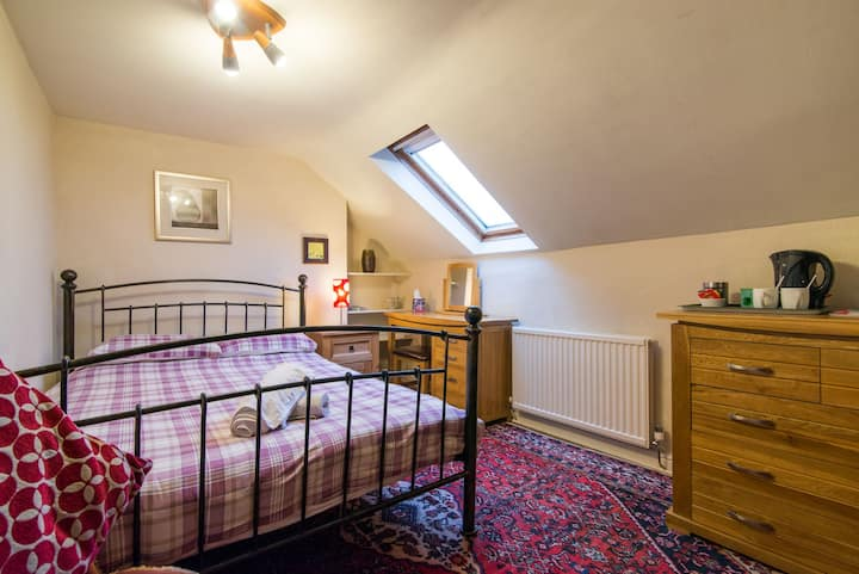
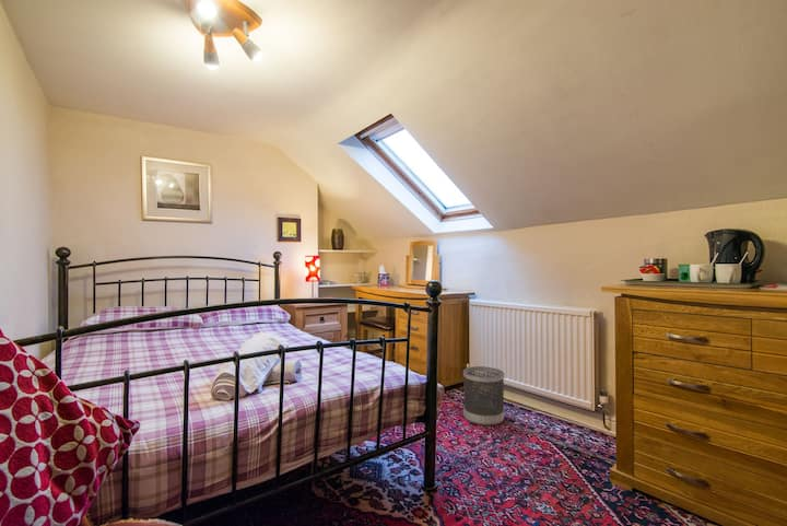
+ wastebasket [462,365,505,426]
